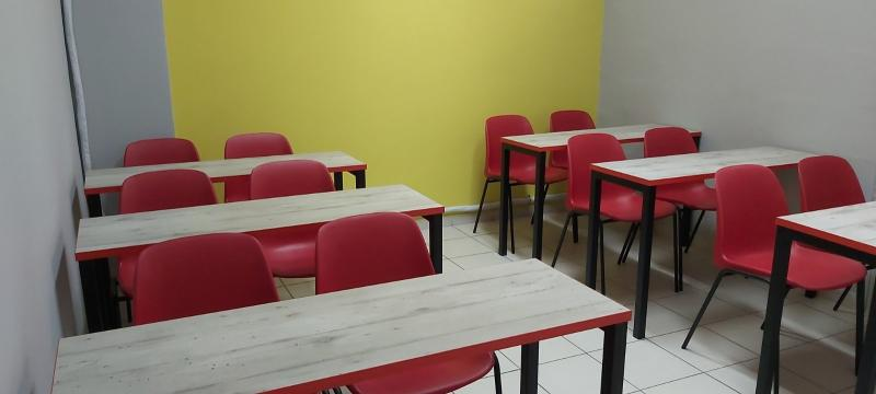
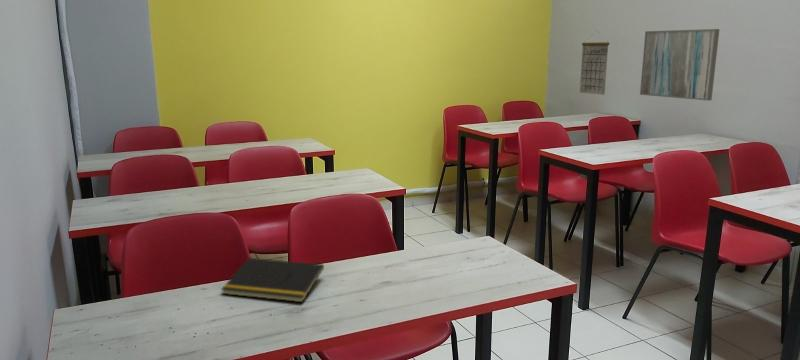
+ wall art [639,28,720,102]
+ calendar [579,29,610,96]
+ notepad [220,257,325,303]
